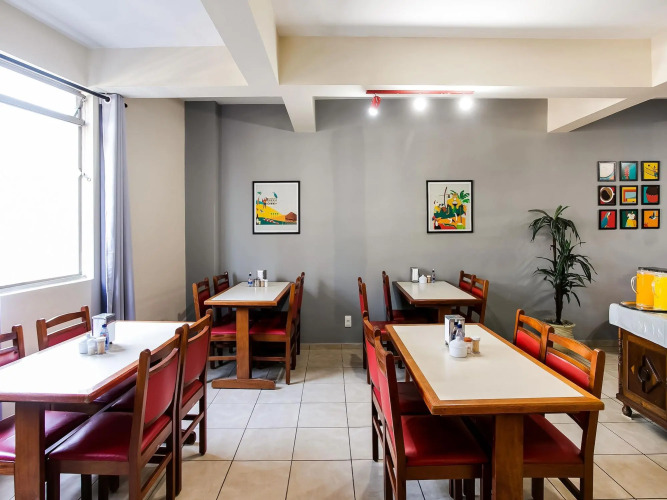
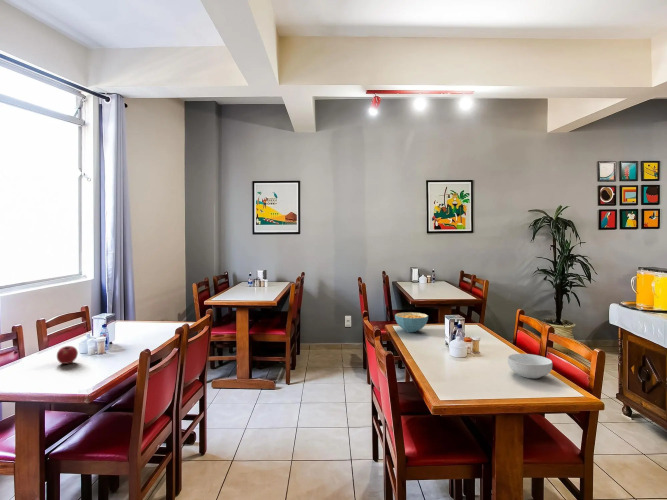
+ cereal bowl [507,353,553,379]
+ cereal bowl [394,311,429,333]
+ apple [56,345,79,365]
